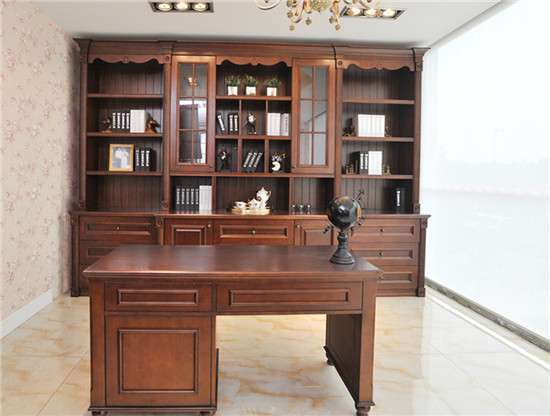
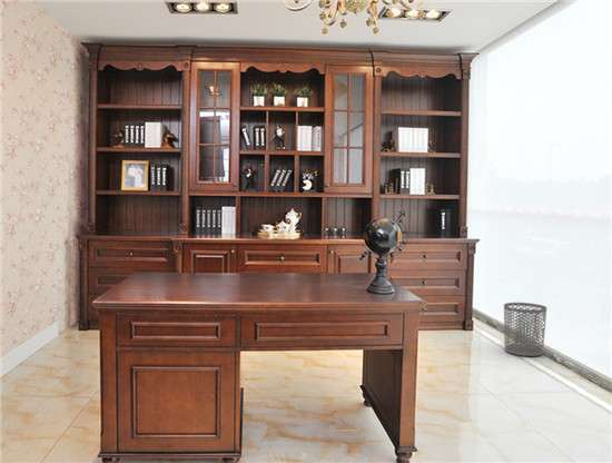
+ waste bin [503,302,547,357]
